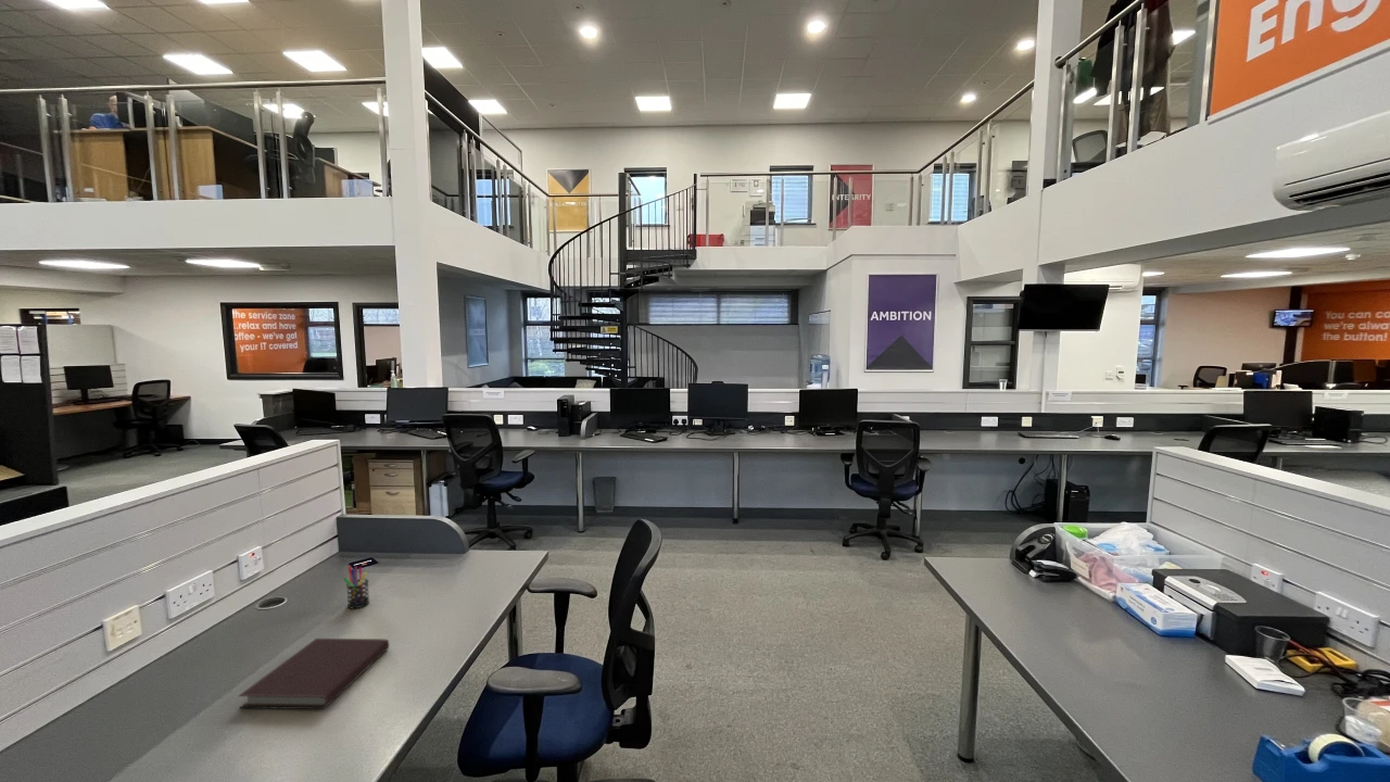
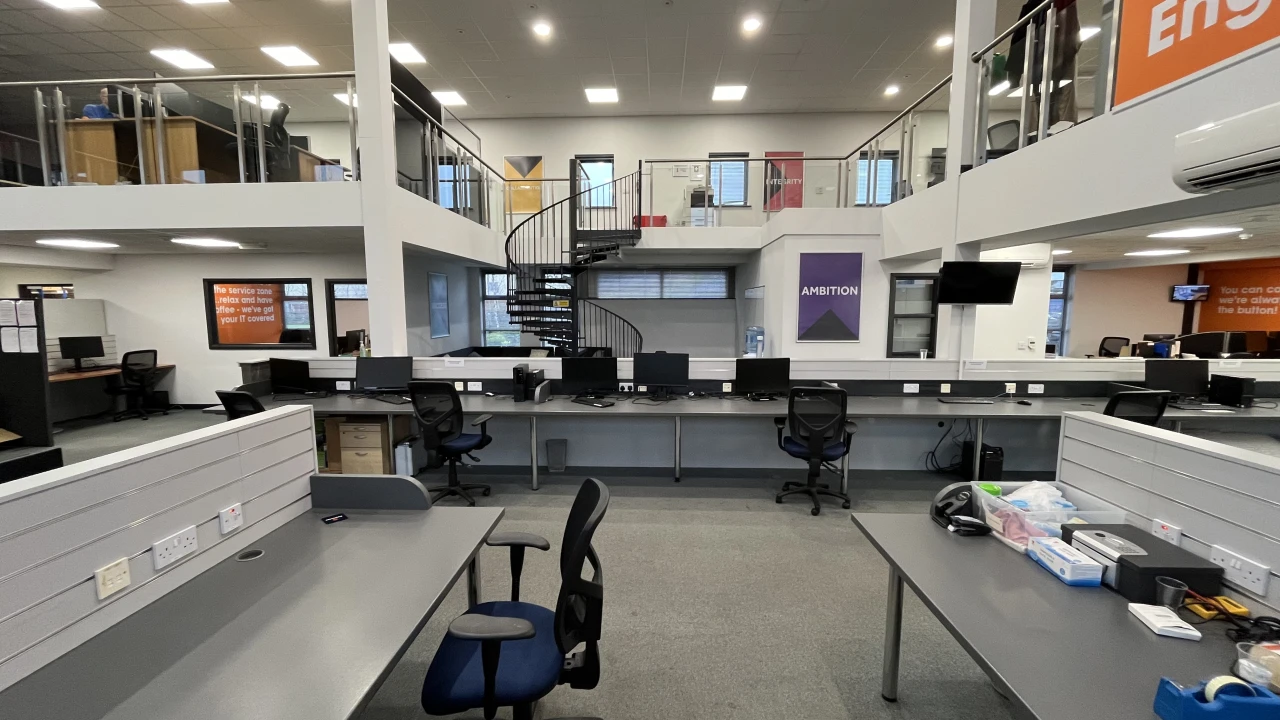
- notebook [238,638,390,710]
- pen holder [342,565,370,609]
